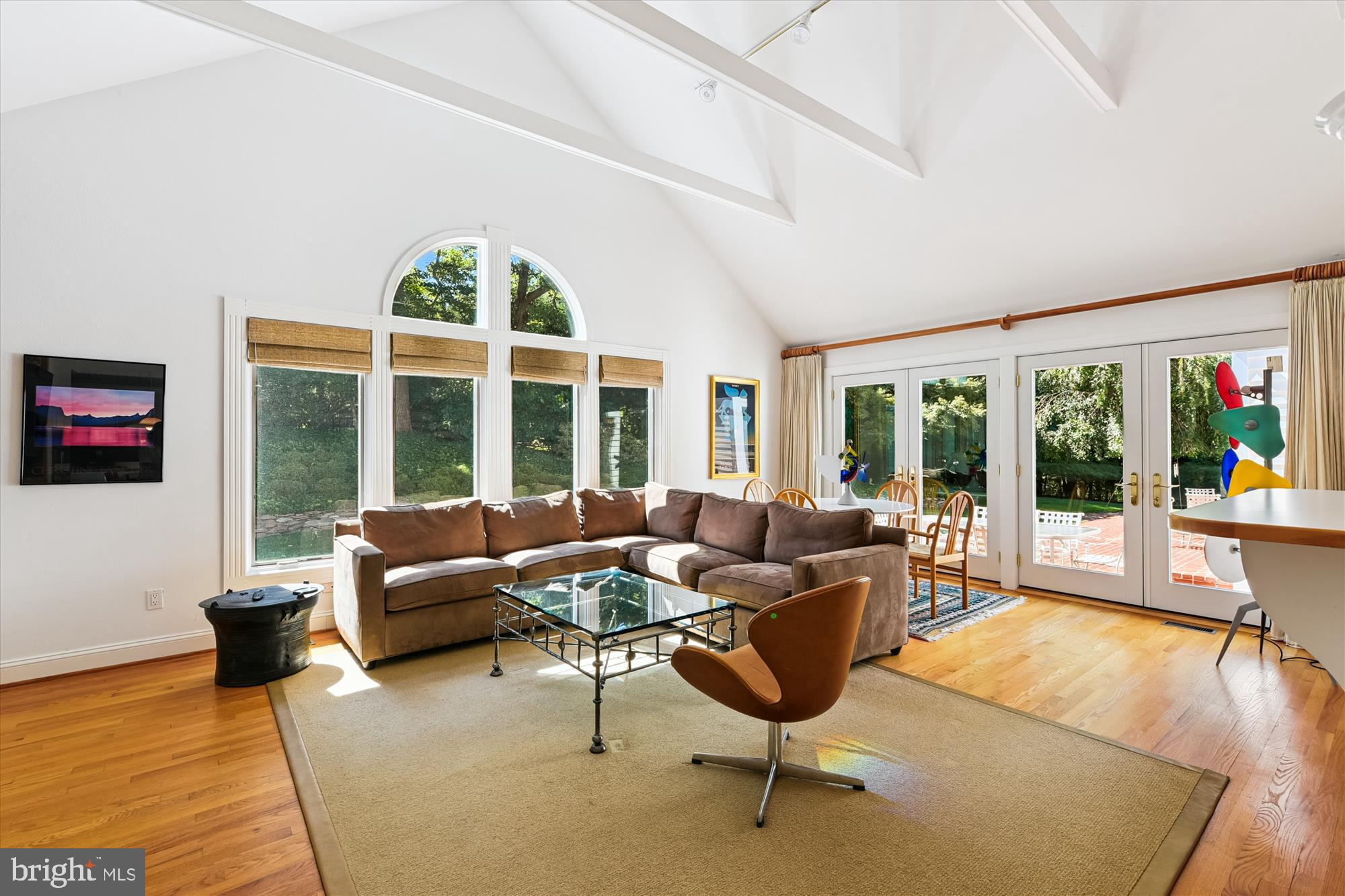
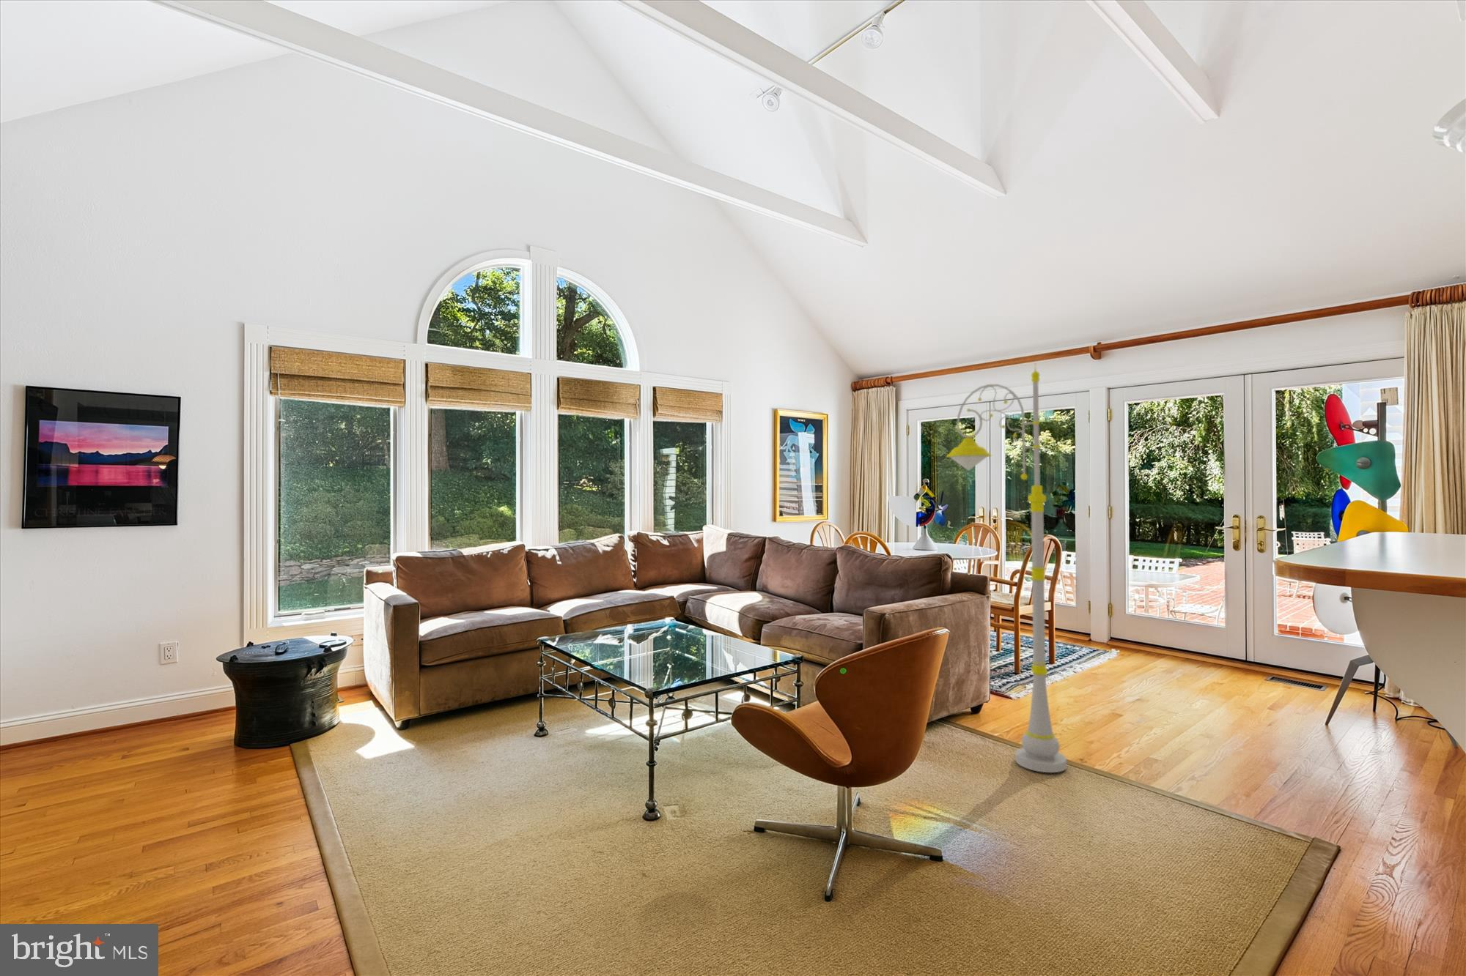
+ floor lamp [945,363,1067,773]
